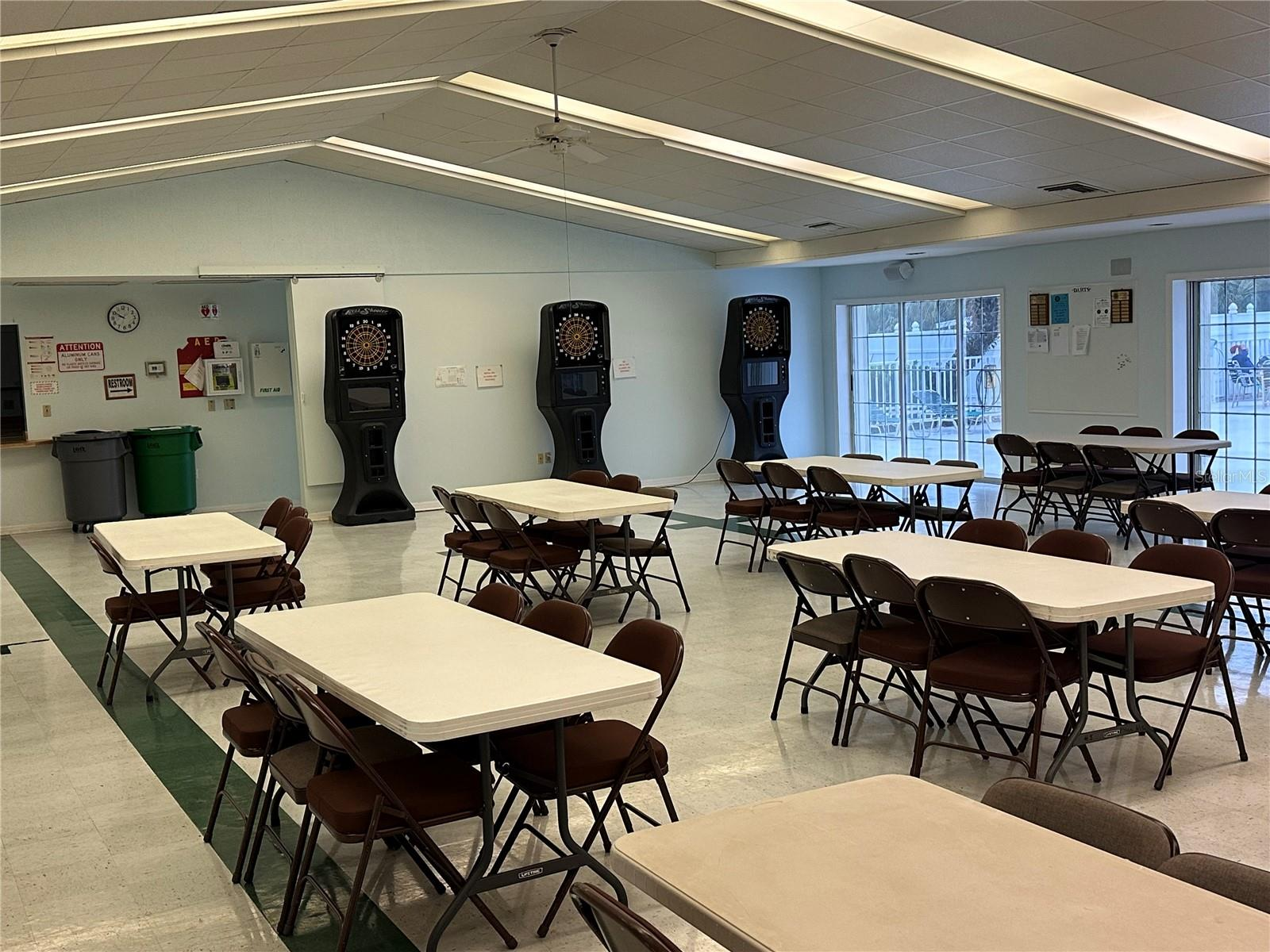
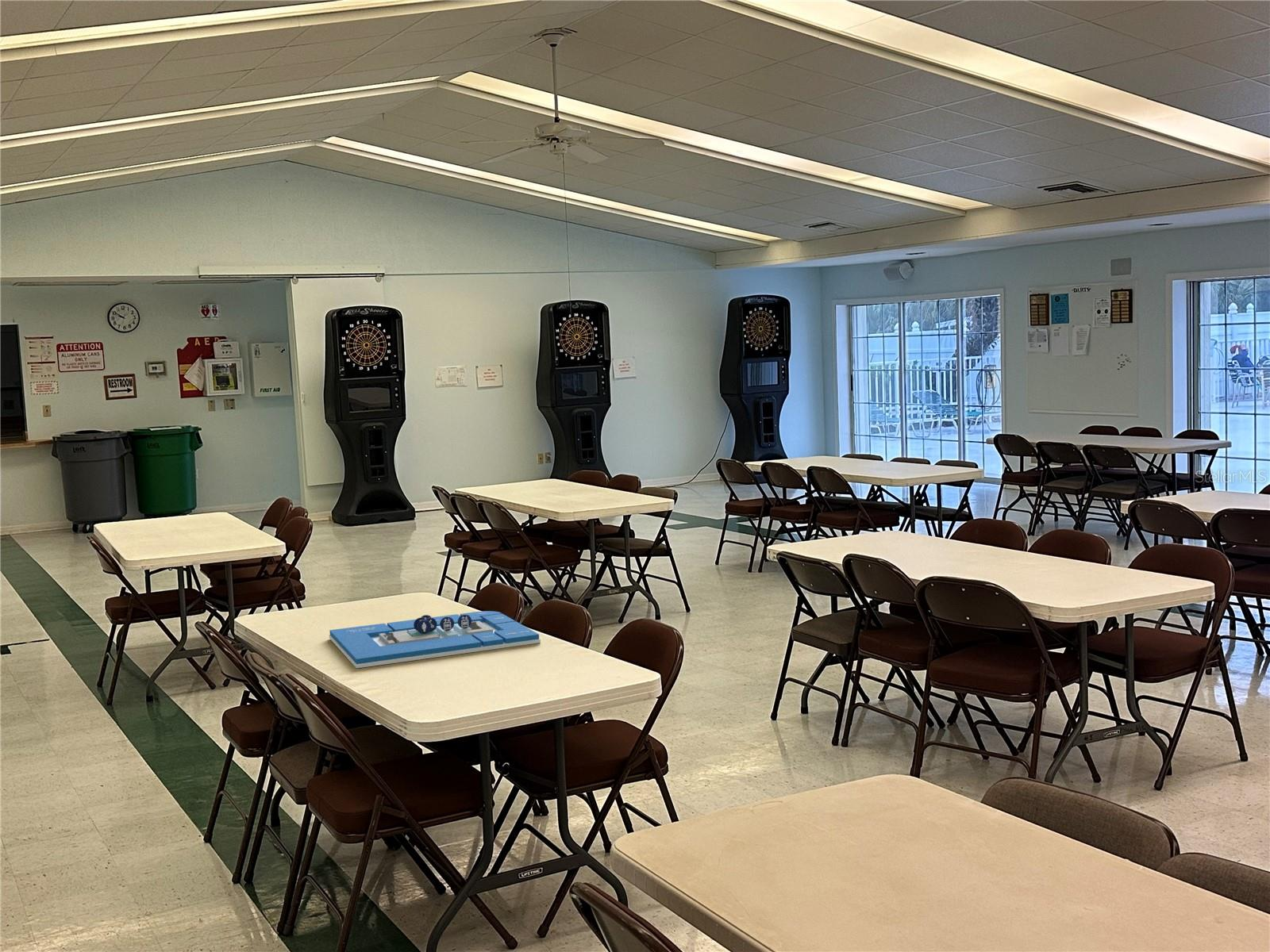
+ architectural model [329,610,541,669]
